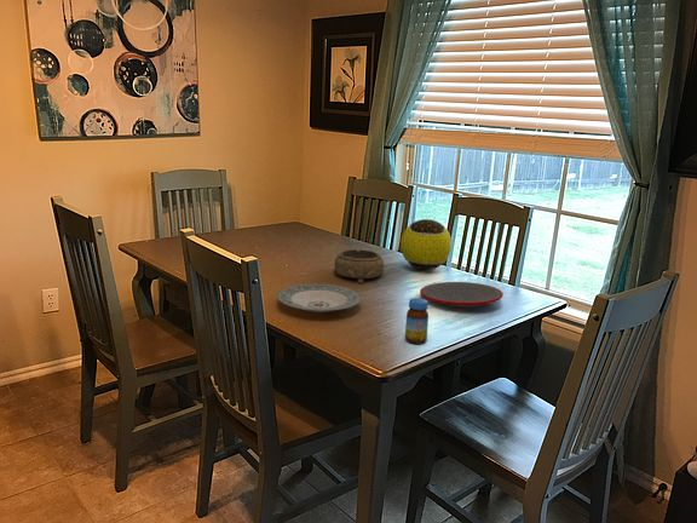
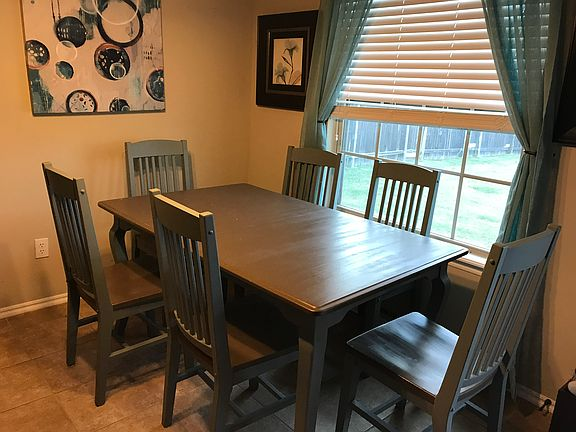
- decorative ball [399,218,453,271]
- decorative bowl [333,248,385,285]
- jar [404,297,430,345]
- plate [276,283,362,314]
- plate [419,281,505,308]
